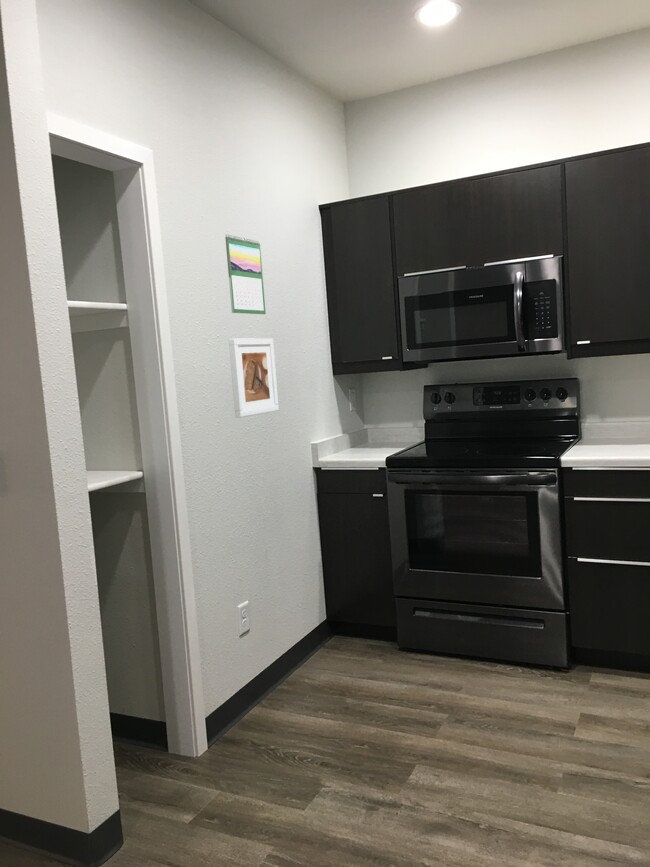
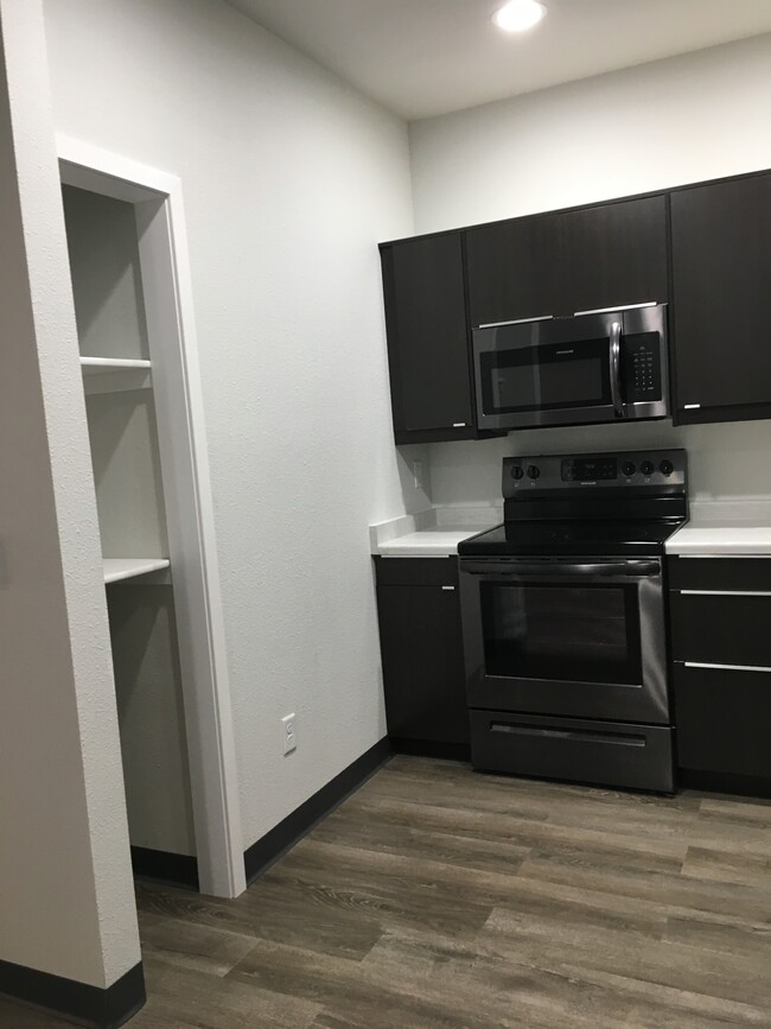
- calendar [224,234,267,315]
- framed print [228,337,280,419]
